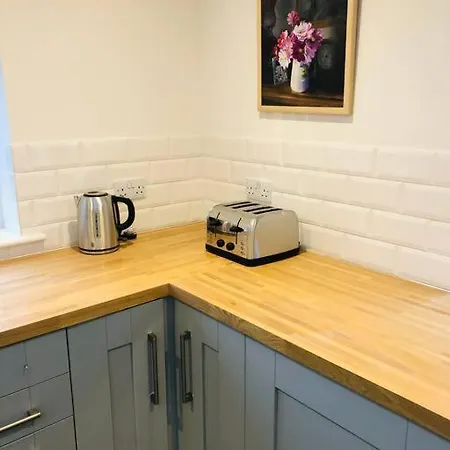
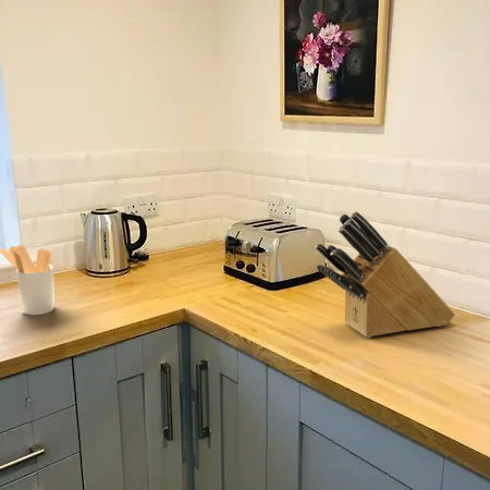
+ utensil holder [0,244,56,316]
+ knife block [315,210,456,339]
